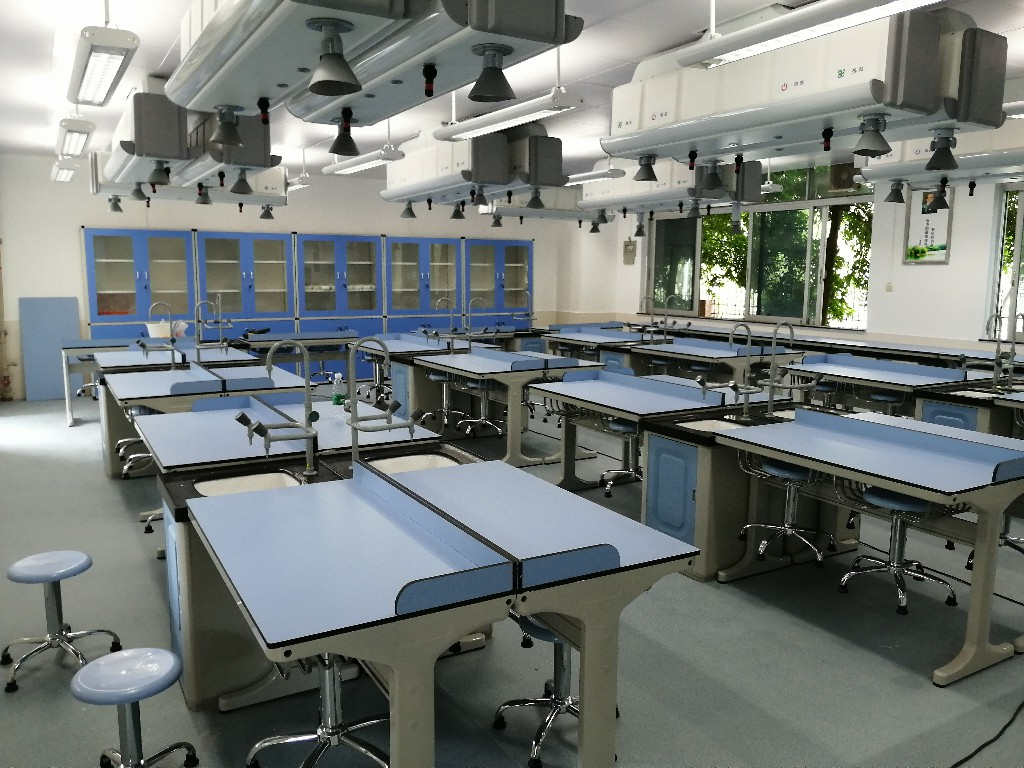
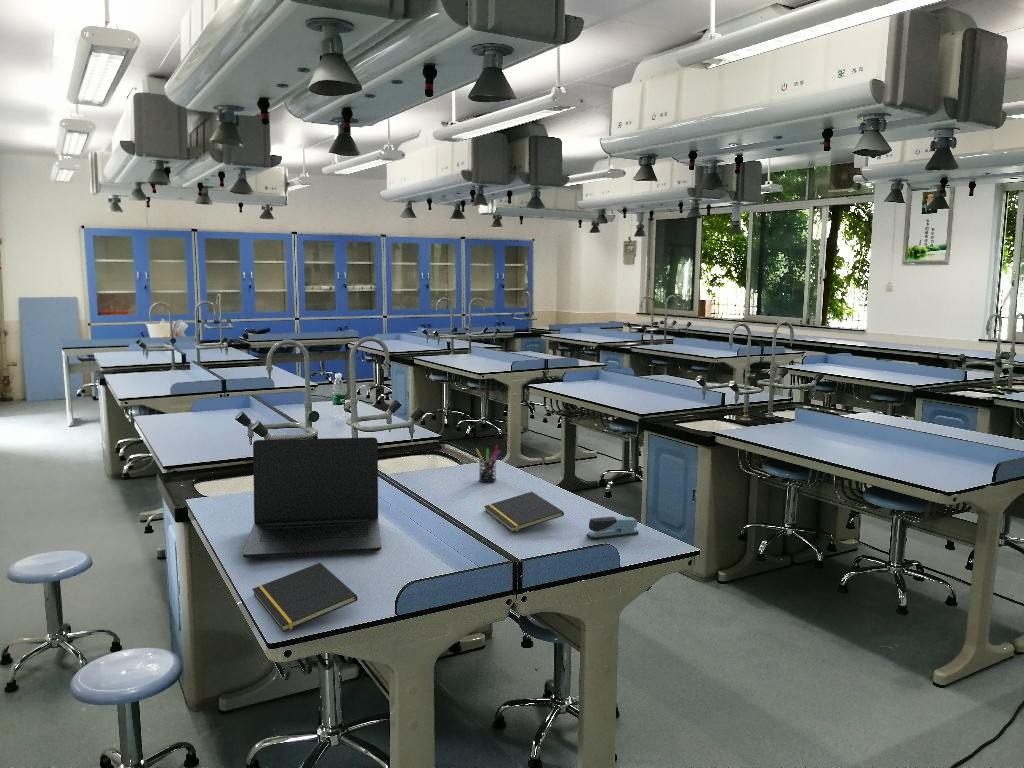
+ notepad [251,562,359,633]
+ laptop [242,436,382,559]
+ stapler [586,516,639,540]
+ notepad [483,491,565,533]
+ pen holder [475,444,502,483]
